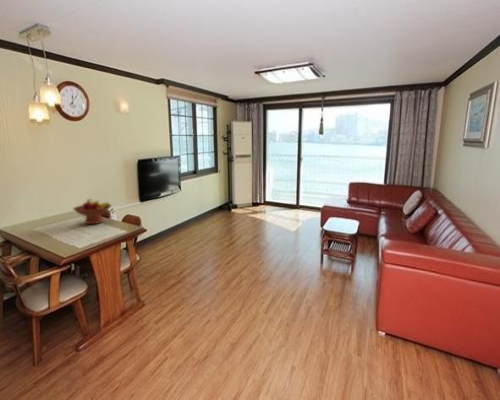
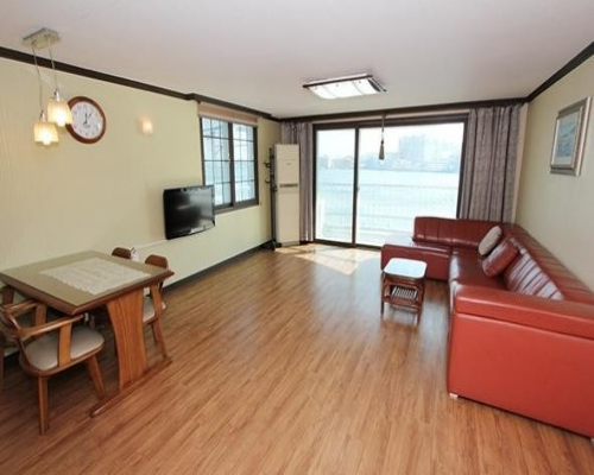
- fruit bowl [72,198,112,225]
